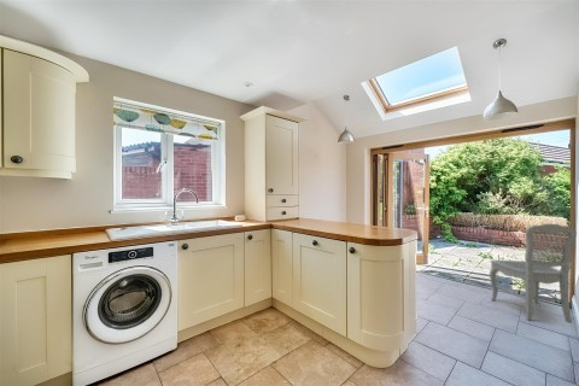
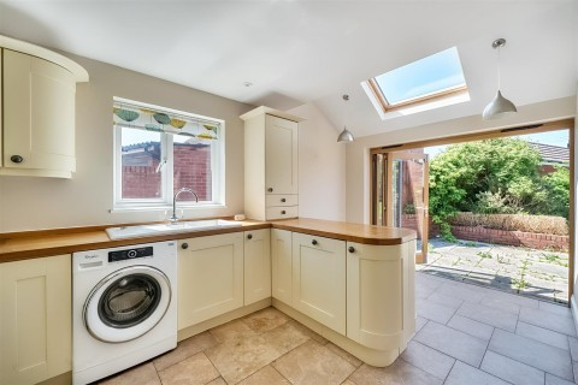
- dining chair [489,222,578,324]
